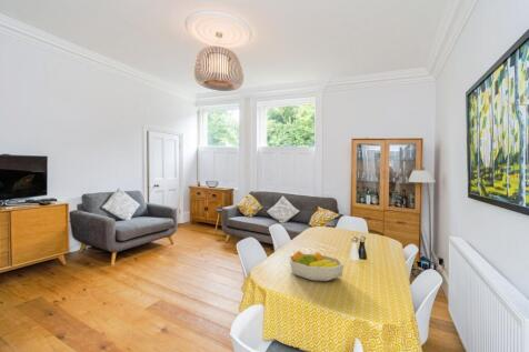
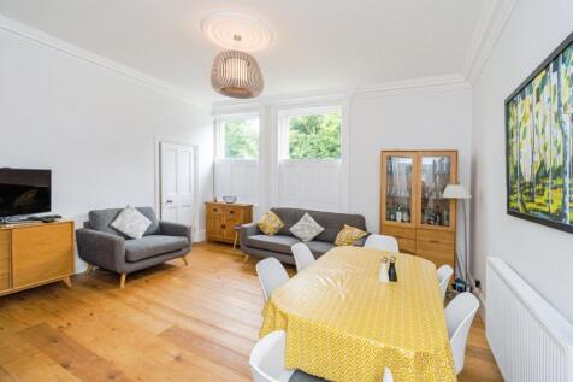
- fruit bowl [288,250,345,282]
